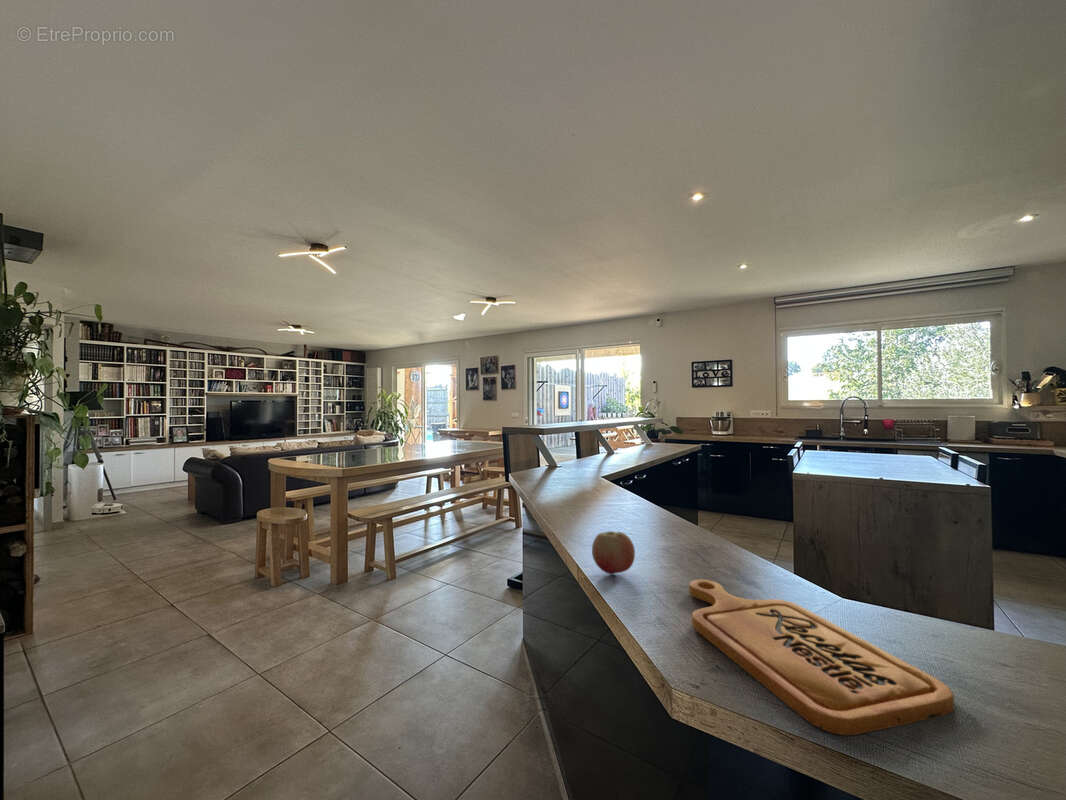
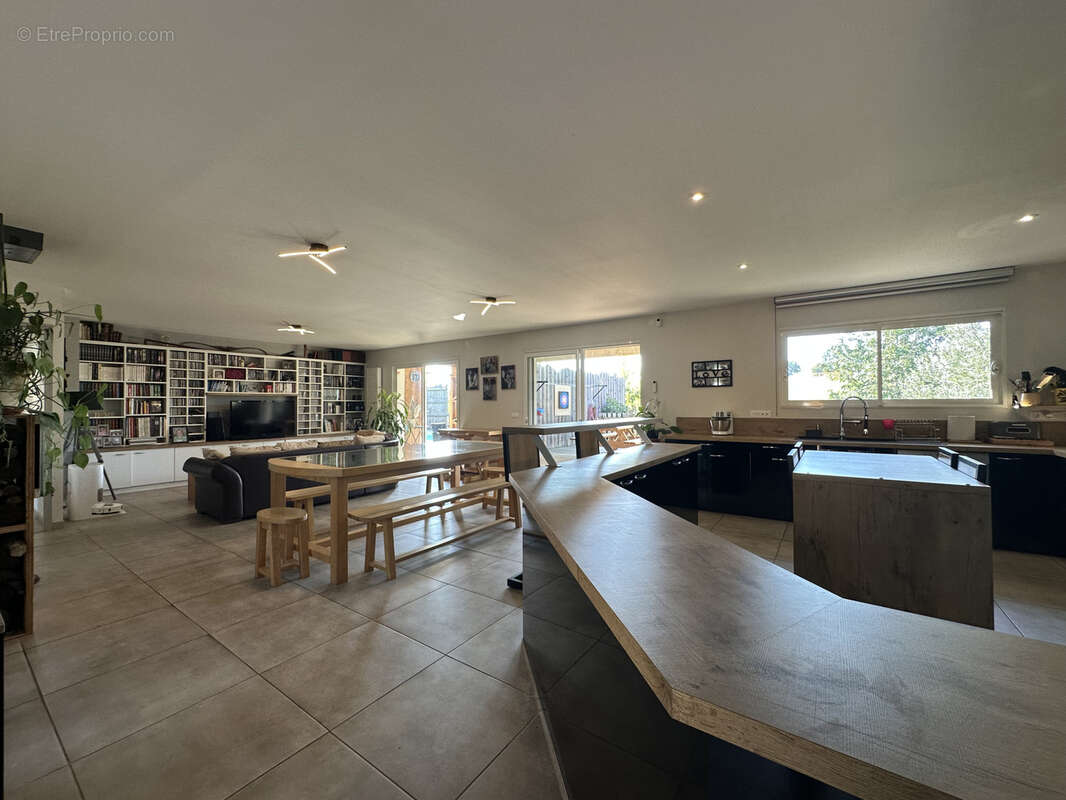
- cutting board [688,579,955,736]
- fruit [591,530,636,575]
